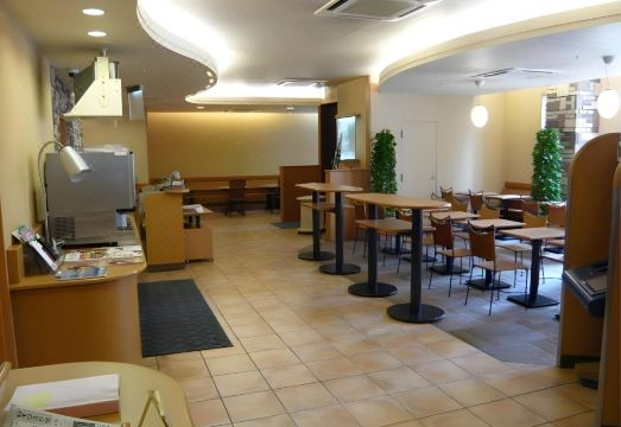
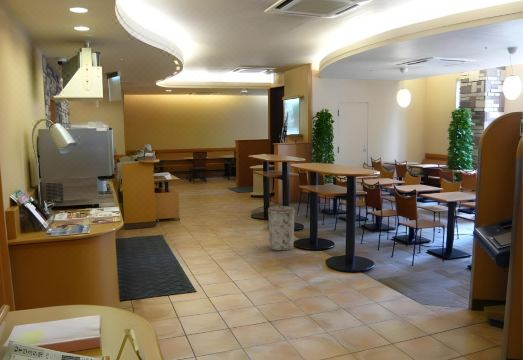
+ trash can [267,205,296,251]
